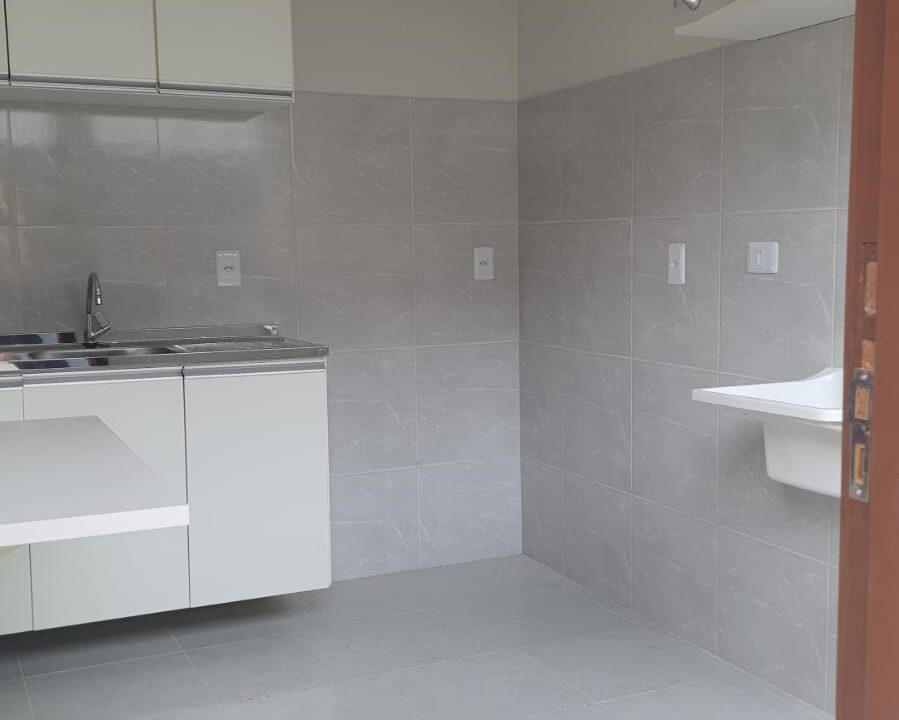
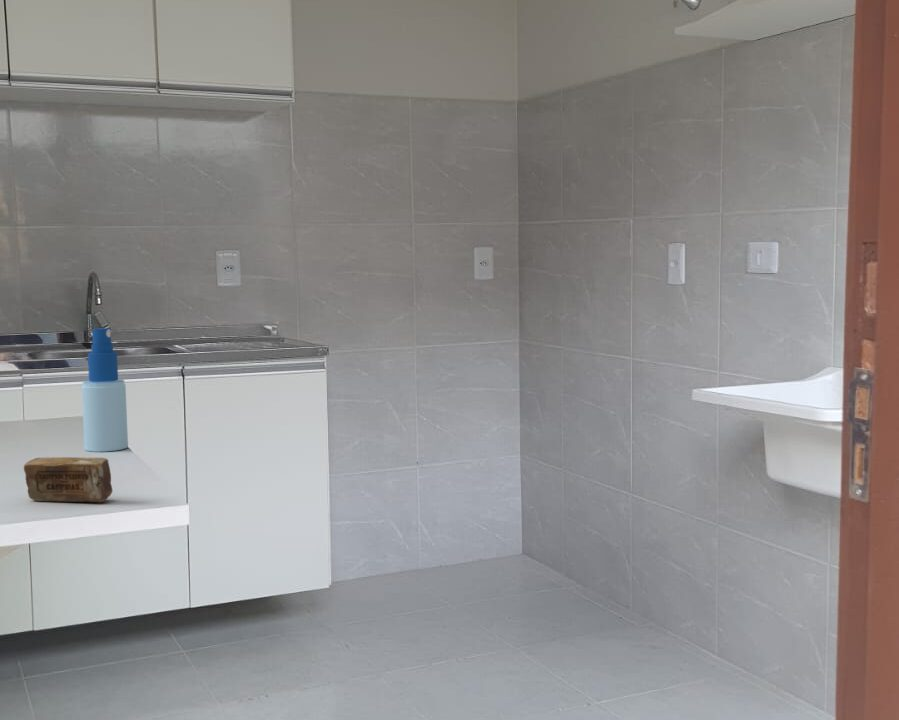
+ spray bottle [81,327,129,453]
+ soap bar [23,456,113,503]
